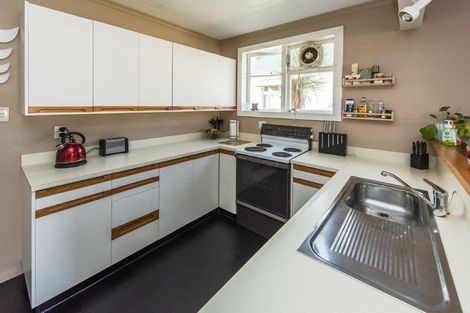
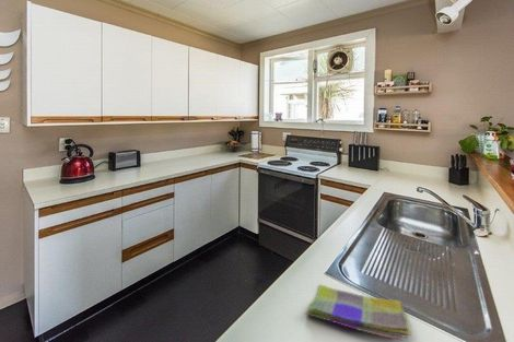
+ dish towel [304,283,411,341]
